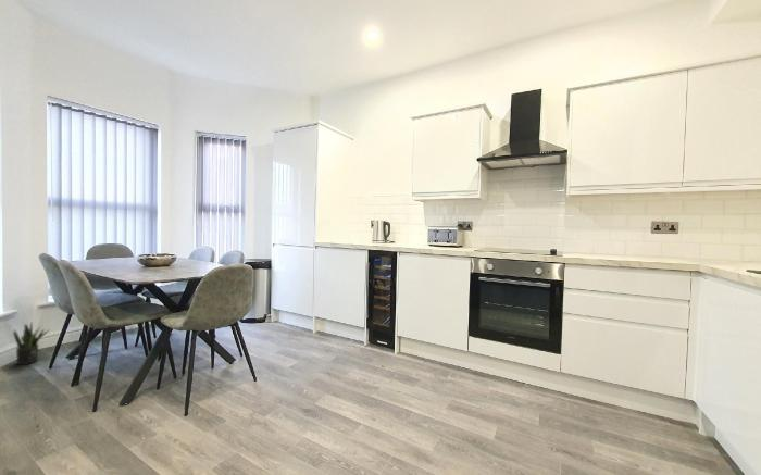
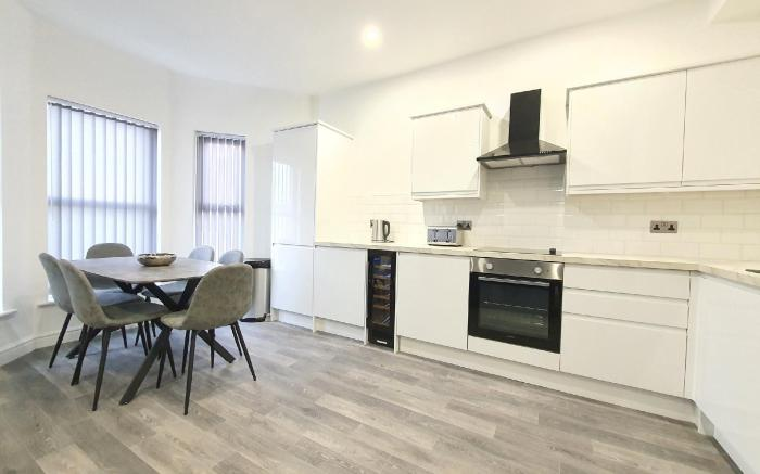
- potted plant [12,322,51,365]
